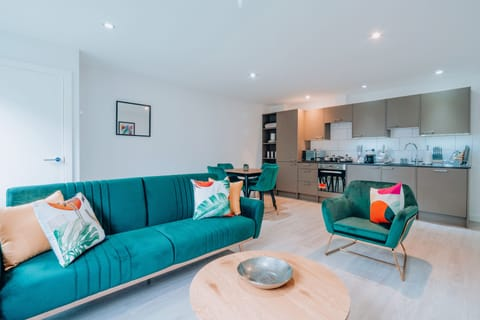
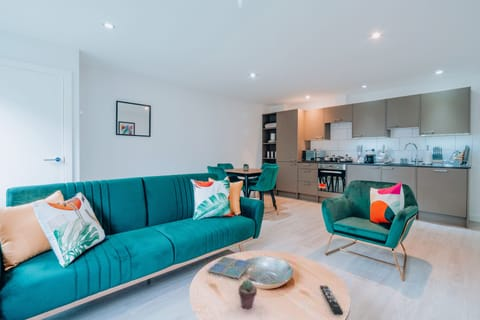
+ potted succulent [238,279,258,310]
+ remote control [319,285,344,316]
+ drink coaster [206,256,253,280]
